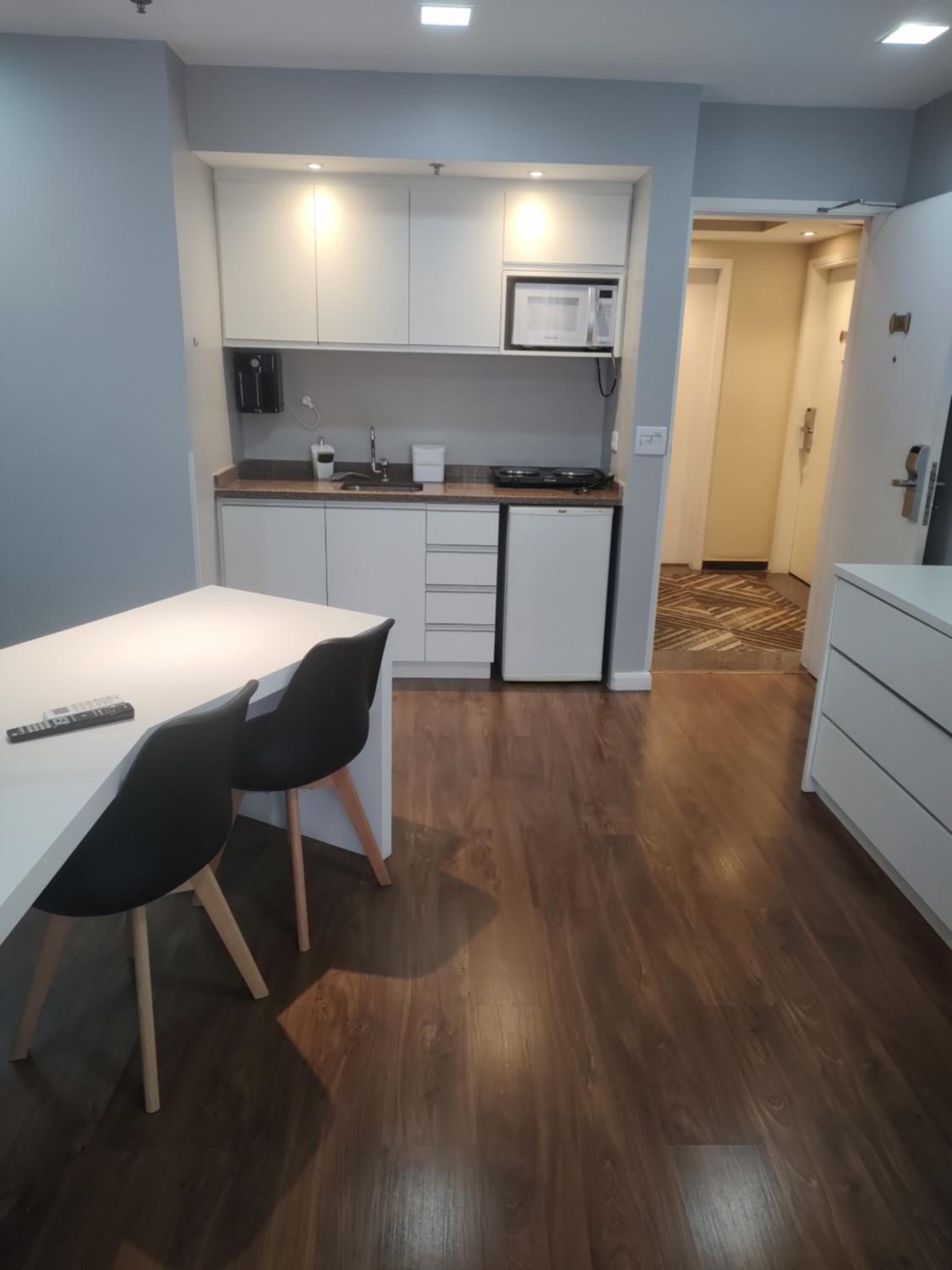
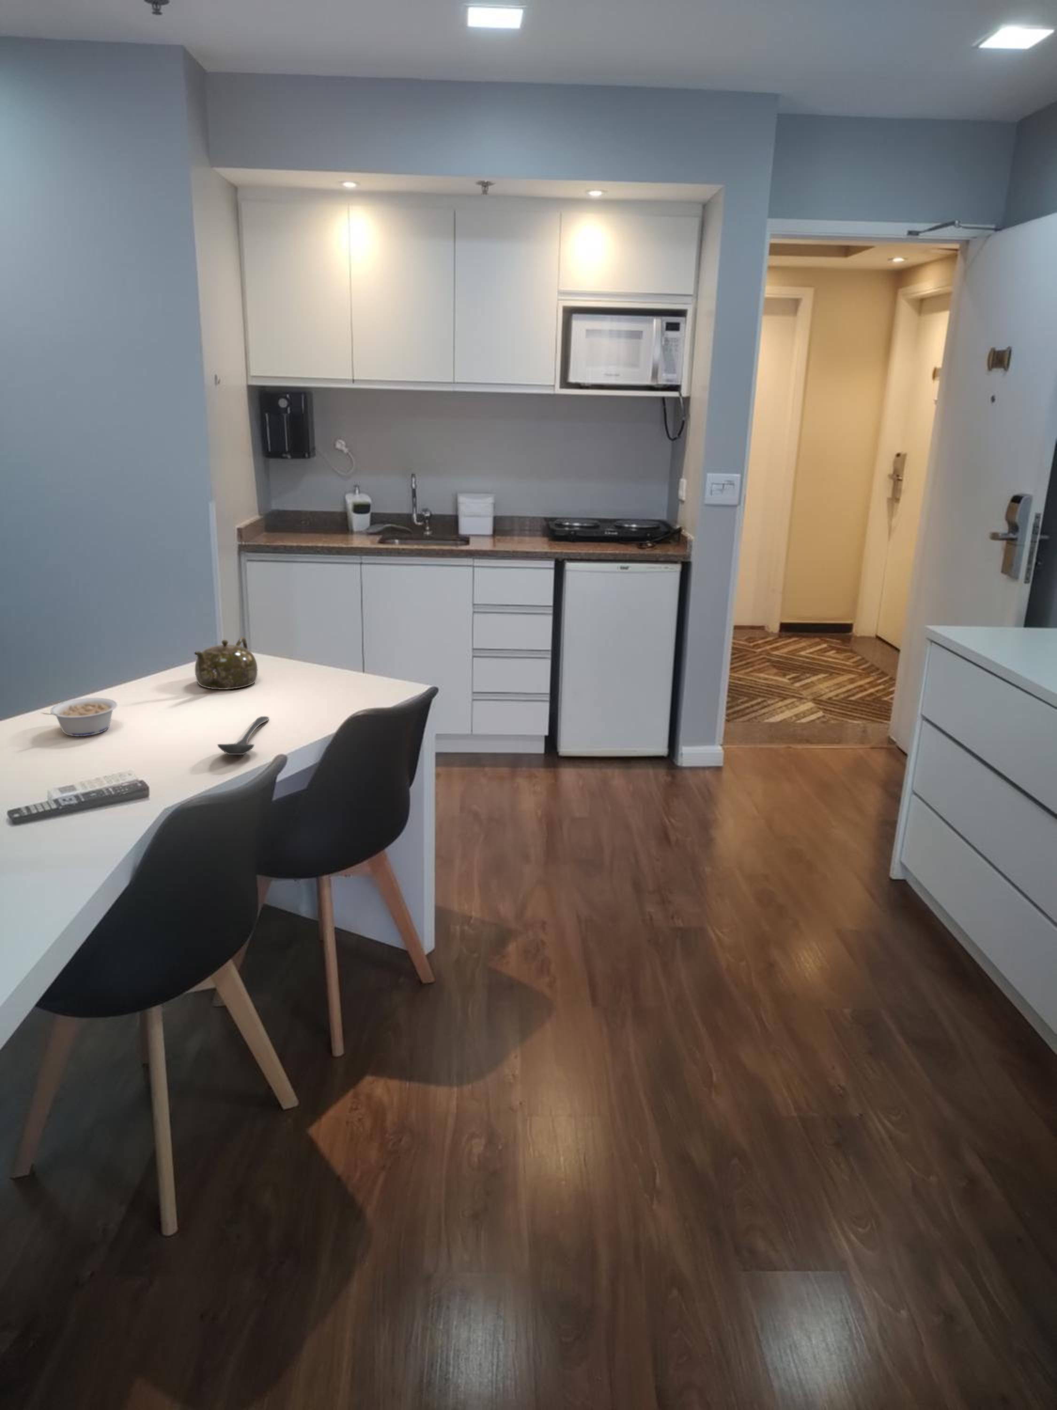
+ legume [40,697,118,737]
+ teapot [194,636,258,689]
+ stirrer [217,716,270,755]
